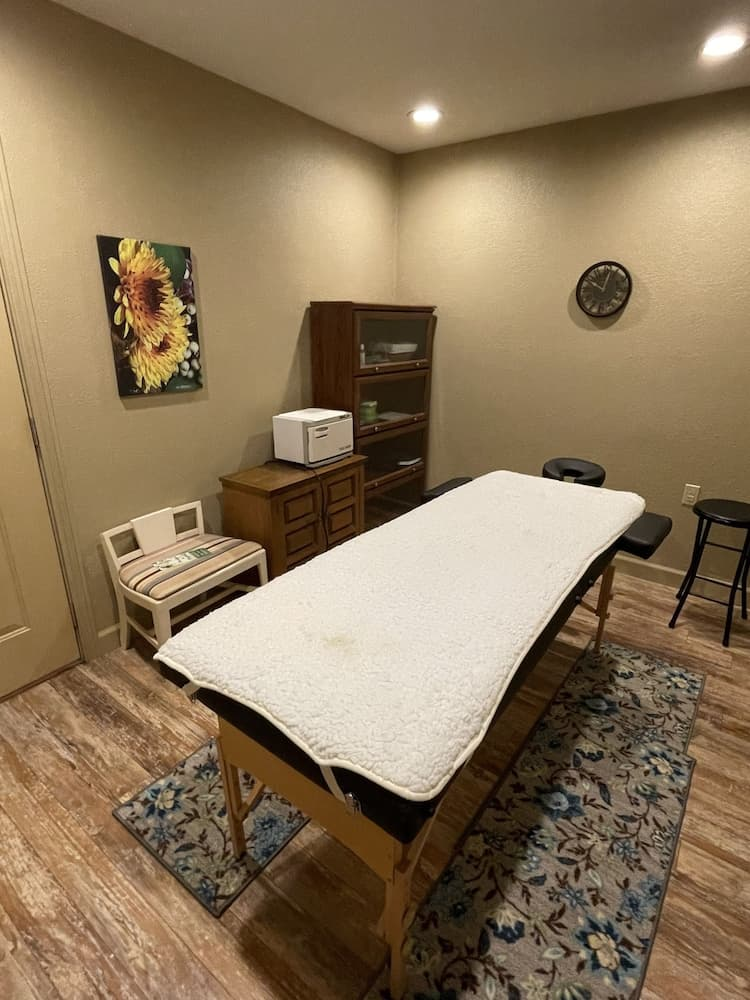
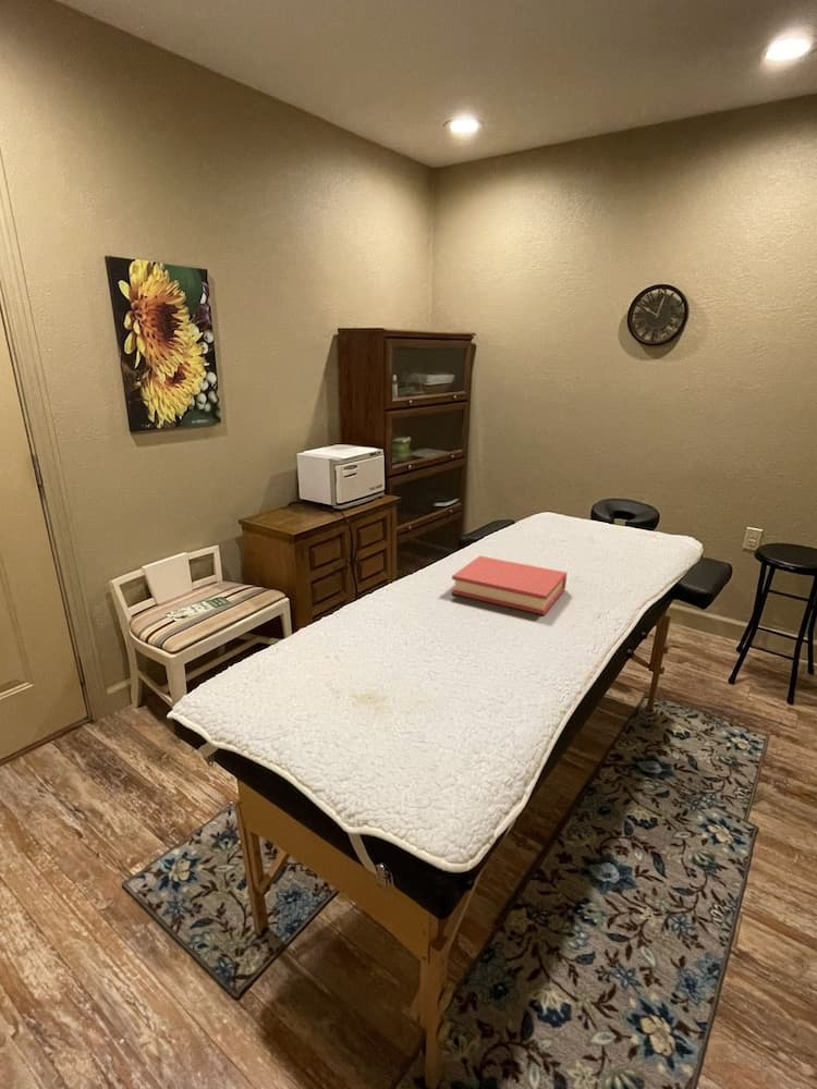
+ hardback book [451,554,568,616]
